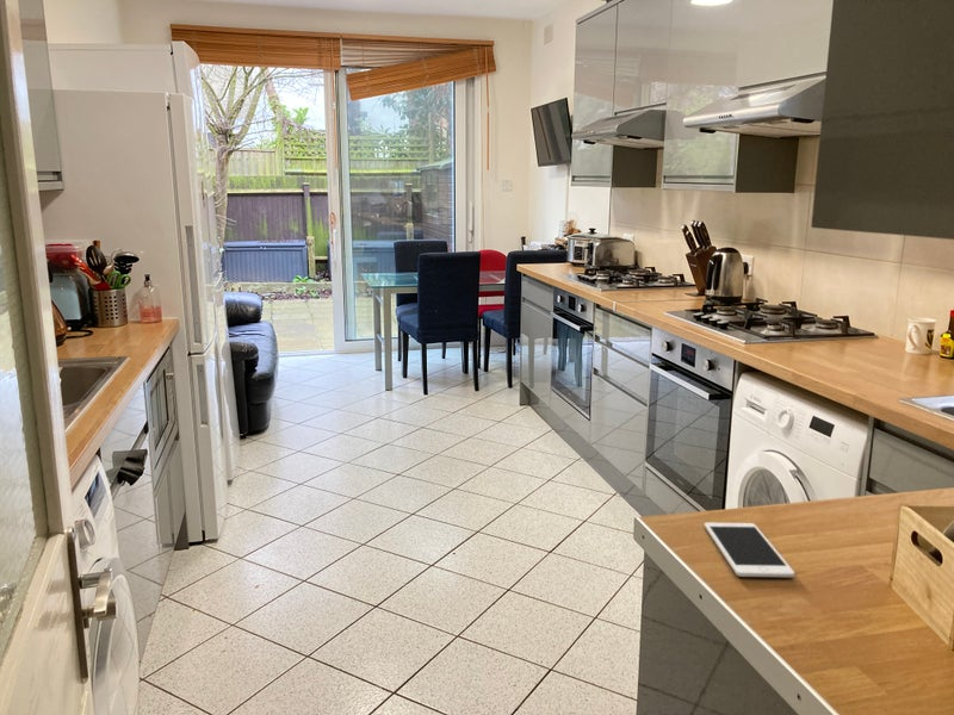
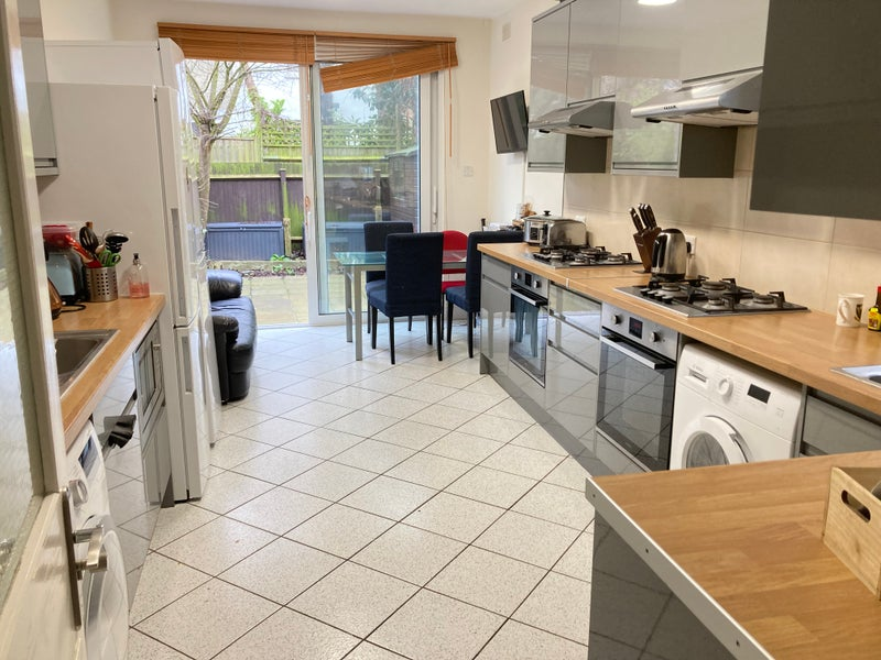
- cell phone [704,522,795,578]
